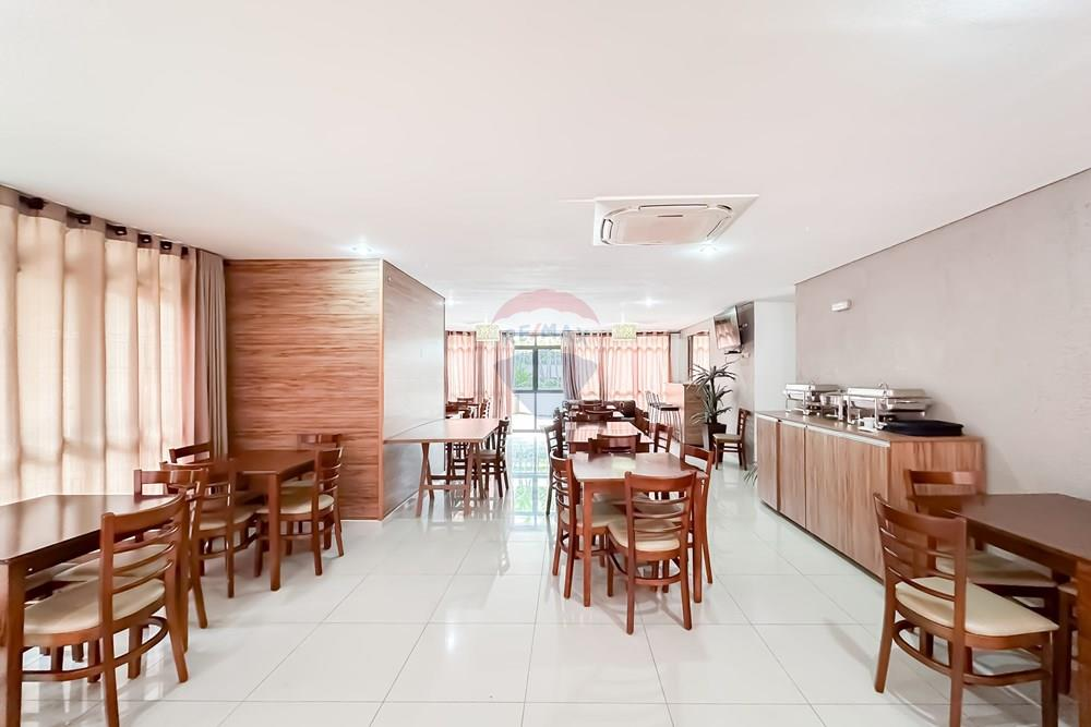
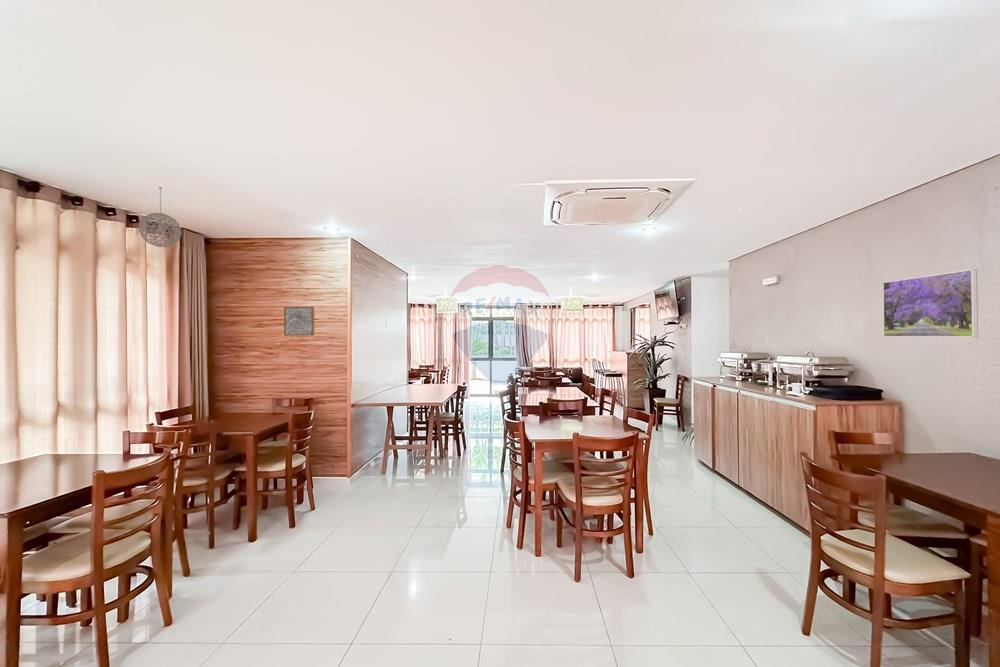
+ pendant light [137,186,183,248]
+ wall art [283,306,315,337]
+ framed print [882,268,979,338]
